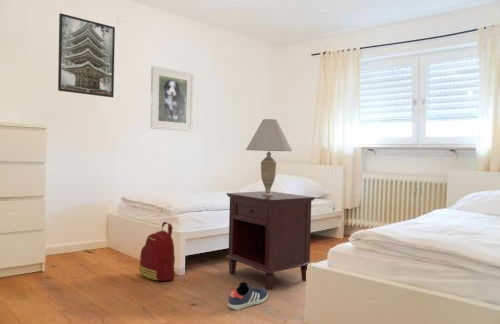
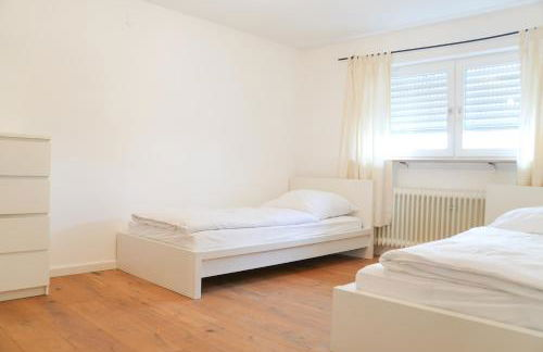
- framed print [149,65,195,132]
- table lamp [245,118,293,196]
- nightstand [225,190,316,291]
- sneaker [227,281,269,311]
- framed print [57,12,116,98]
- backpack [138,221,177,282]
